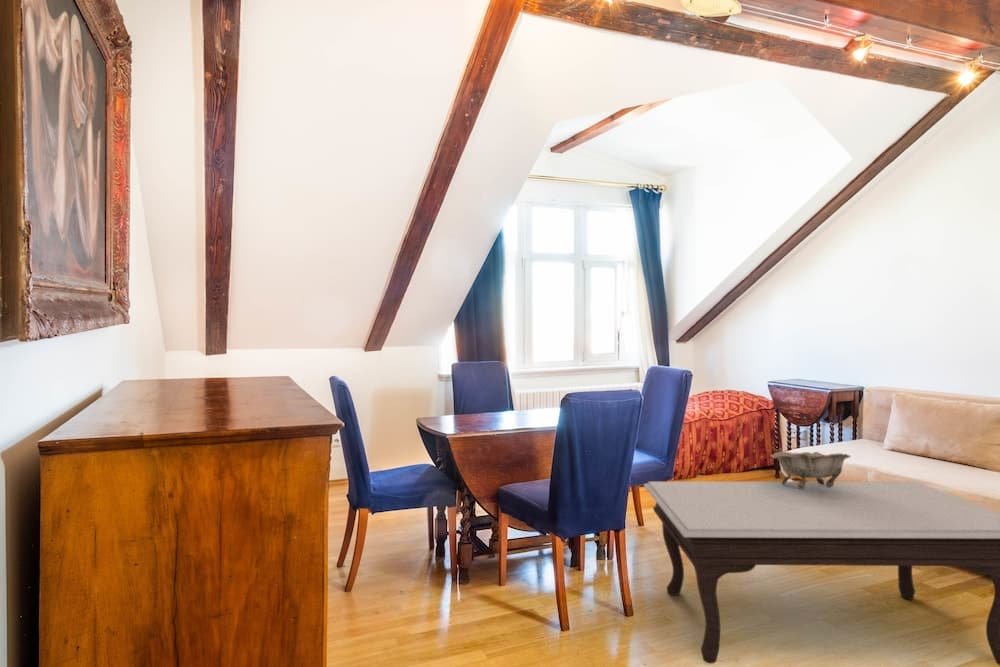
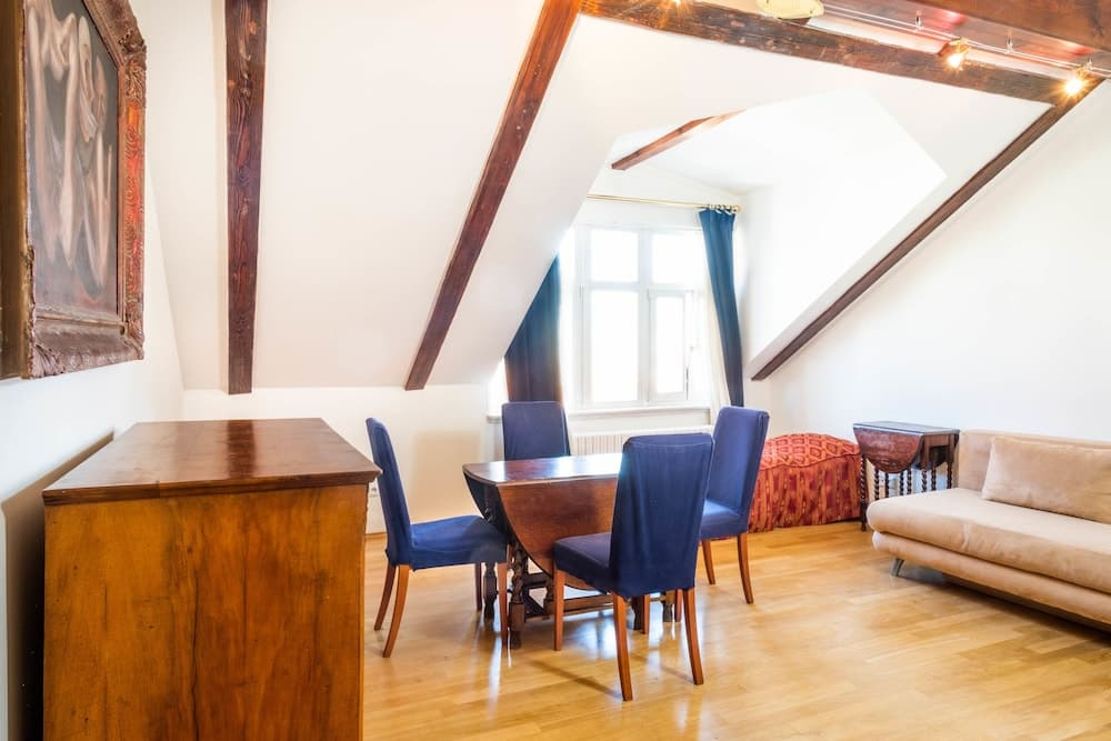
- decorative bowl [769,451,852,490]
- coffee table [643,481,1000,666]
